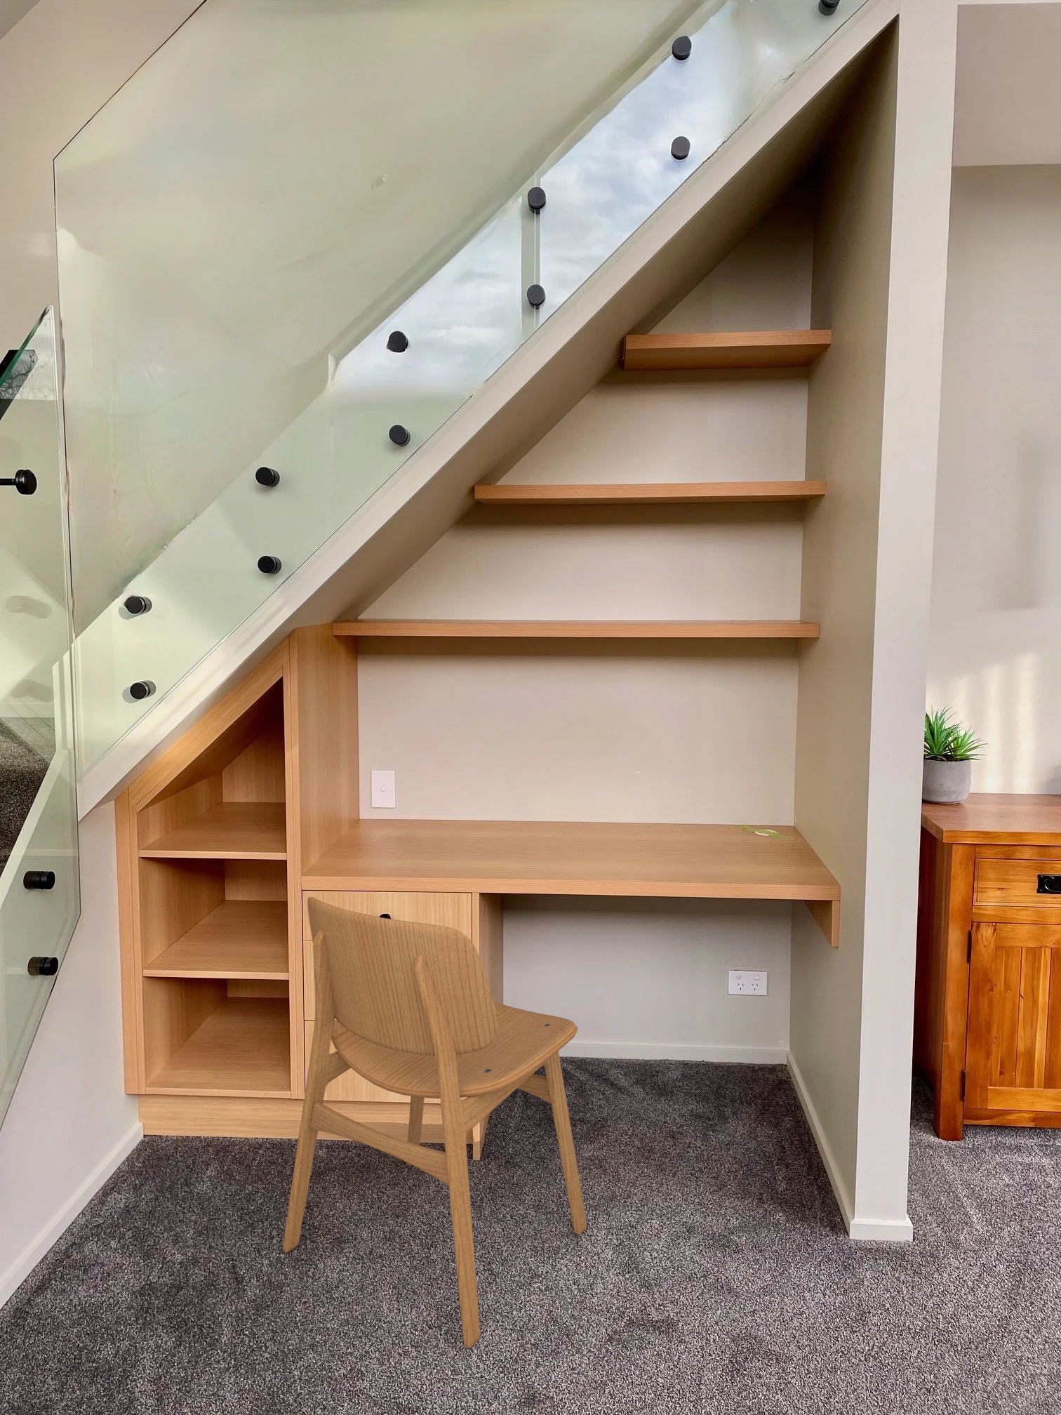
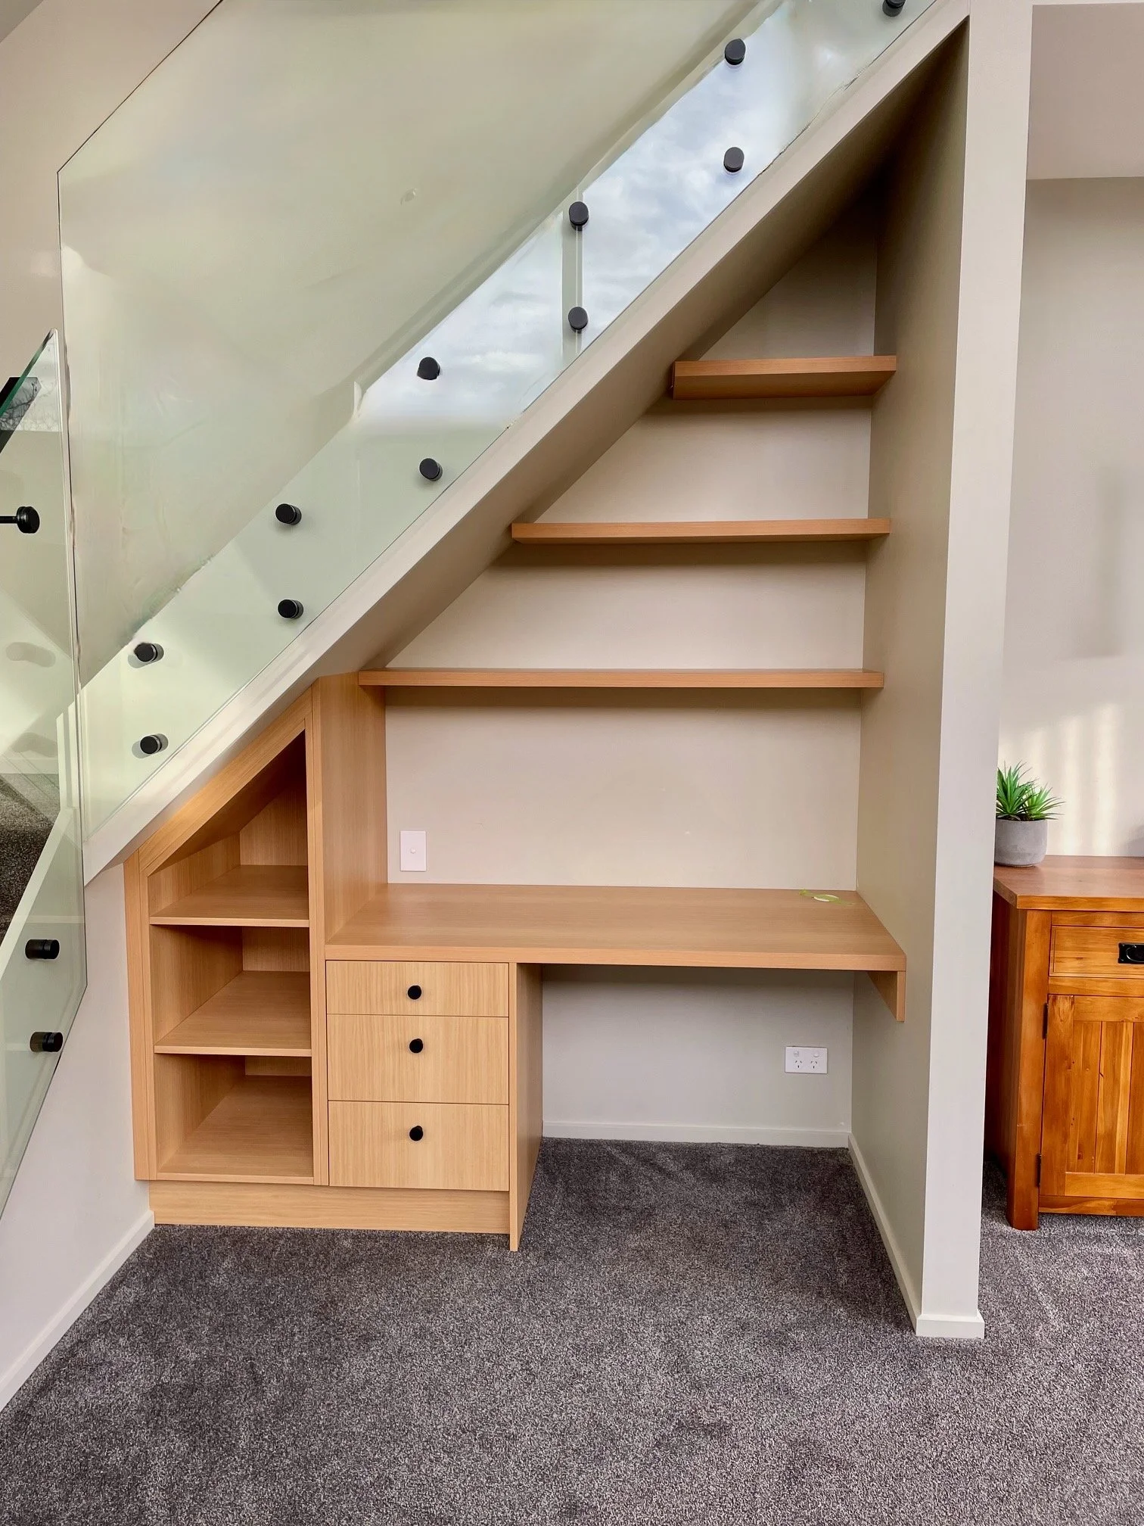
- dining chair [282,896,587,1349]
